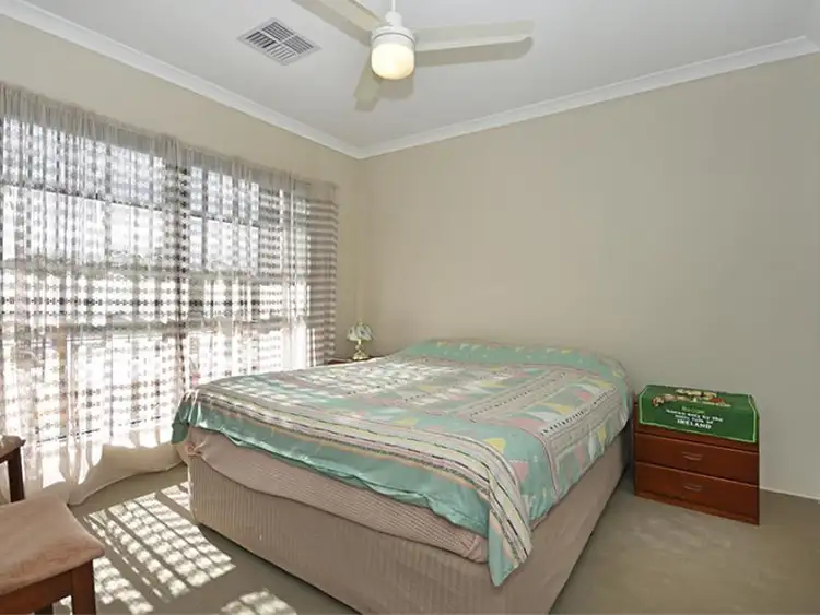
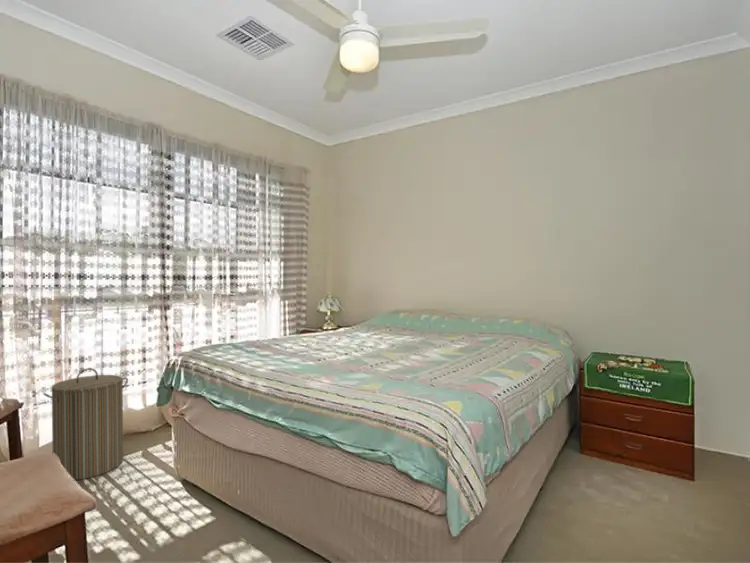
+ laundry hamper [42,367,129,481]
